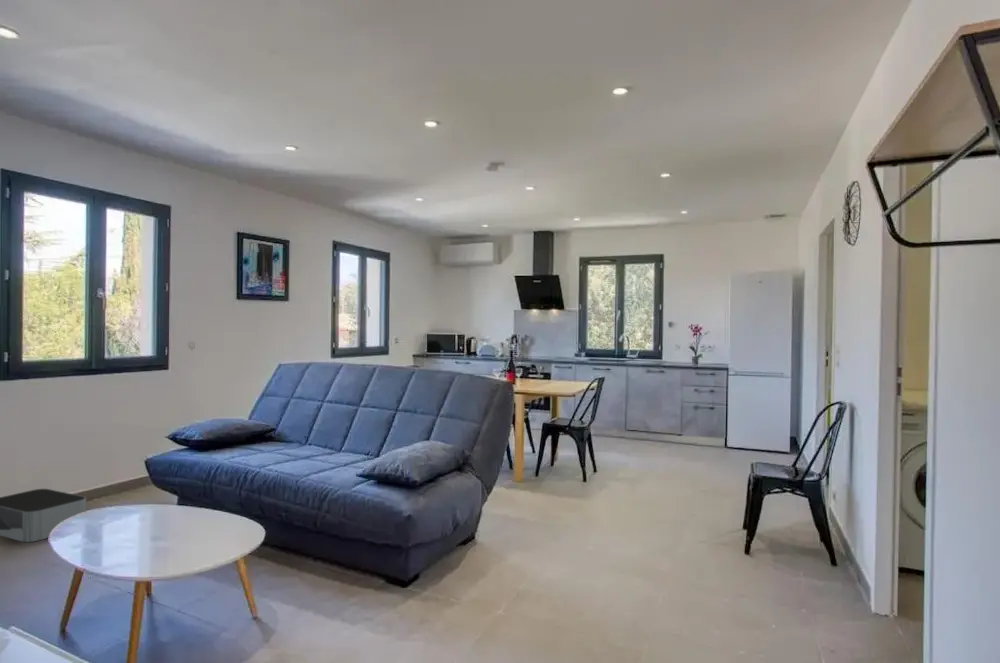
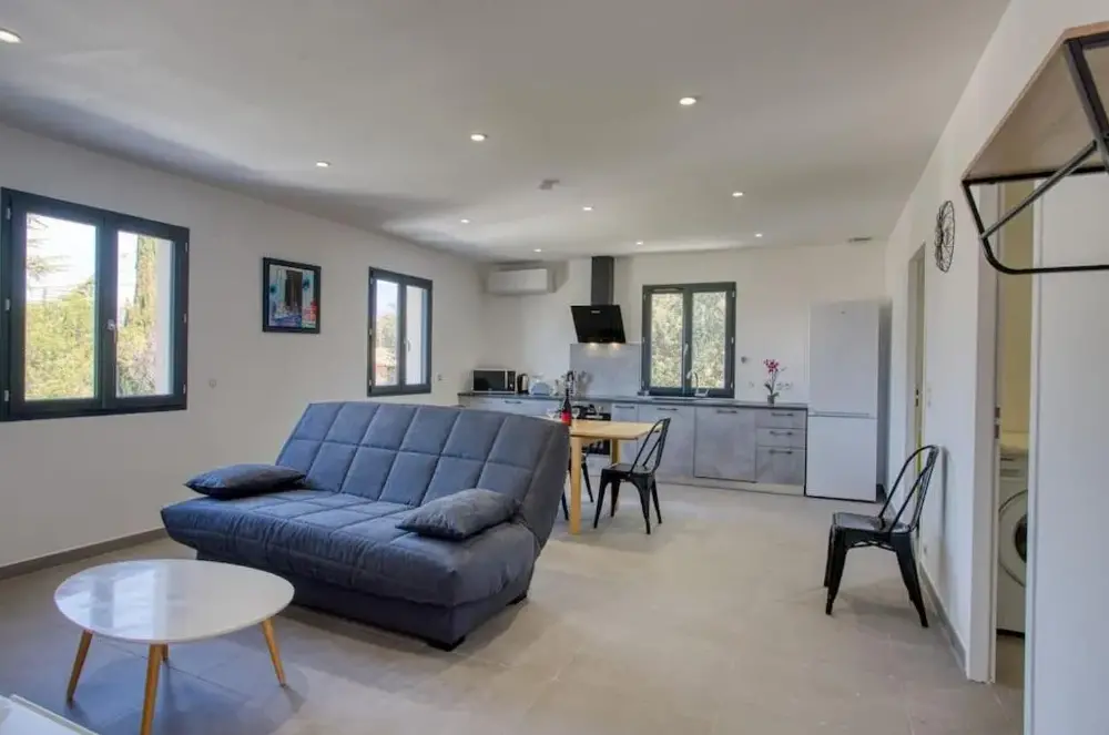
- storage bin [0,488,87,543]
